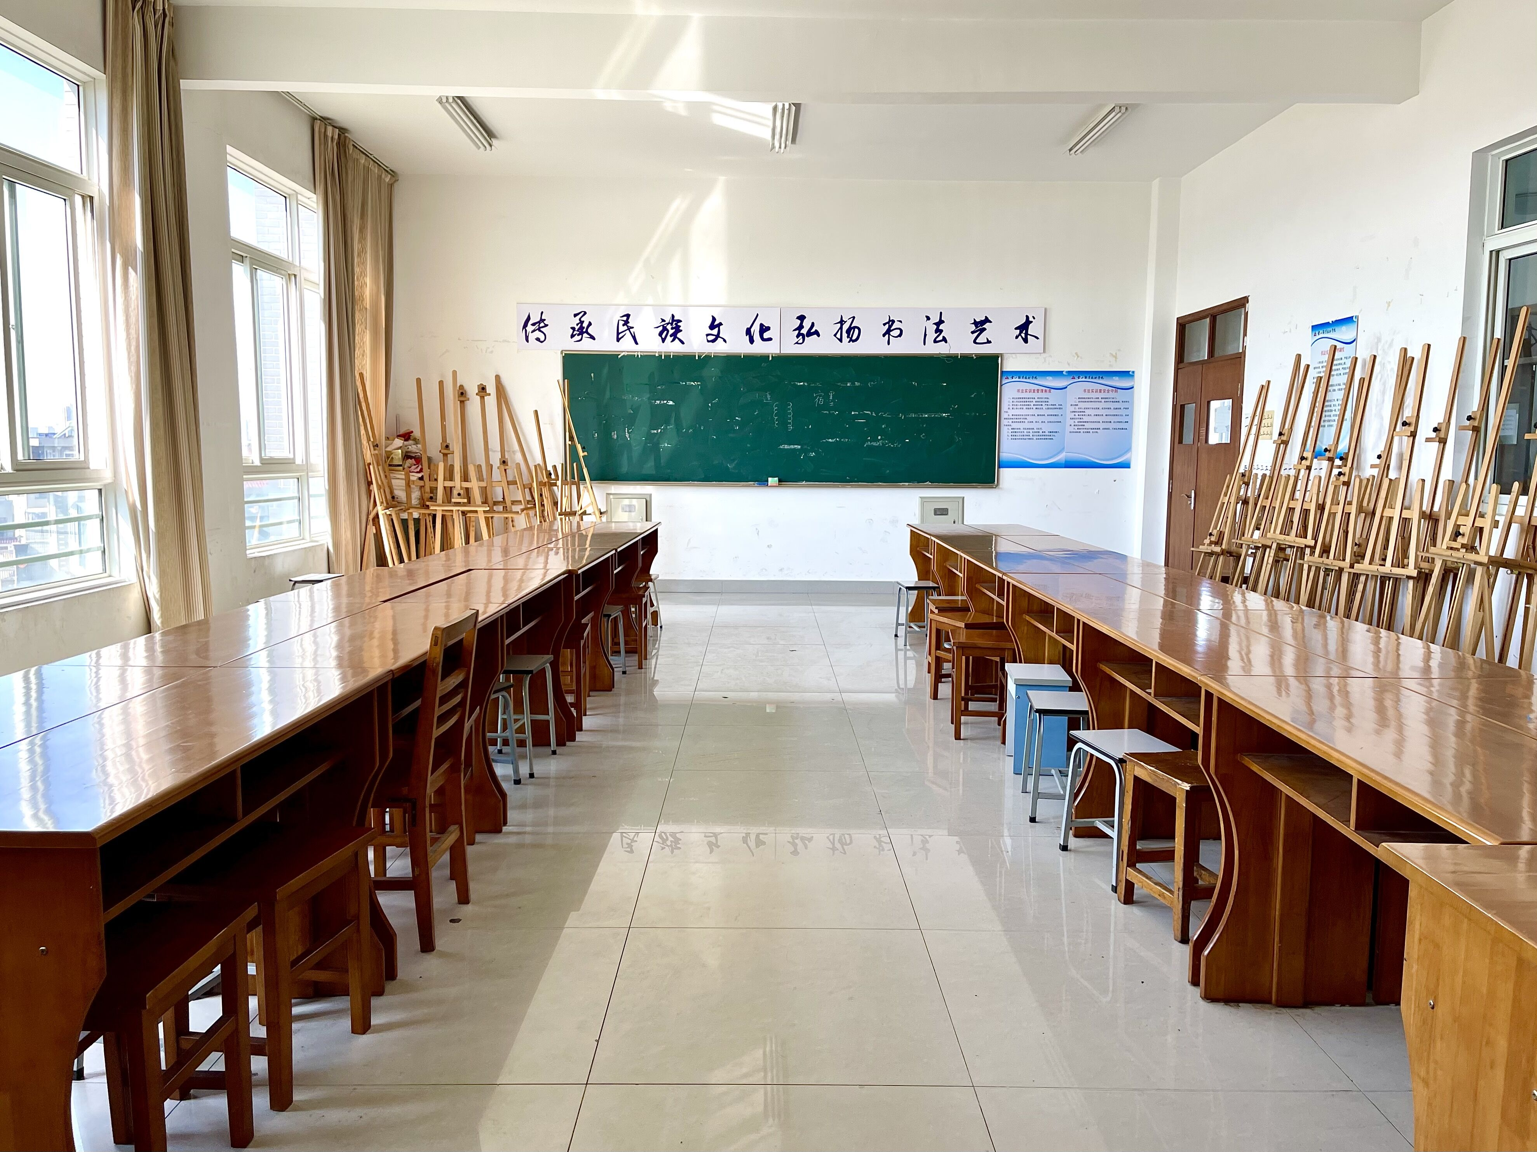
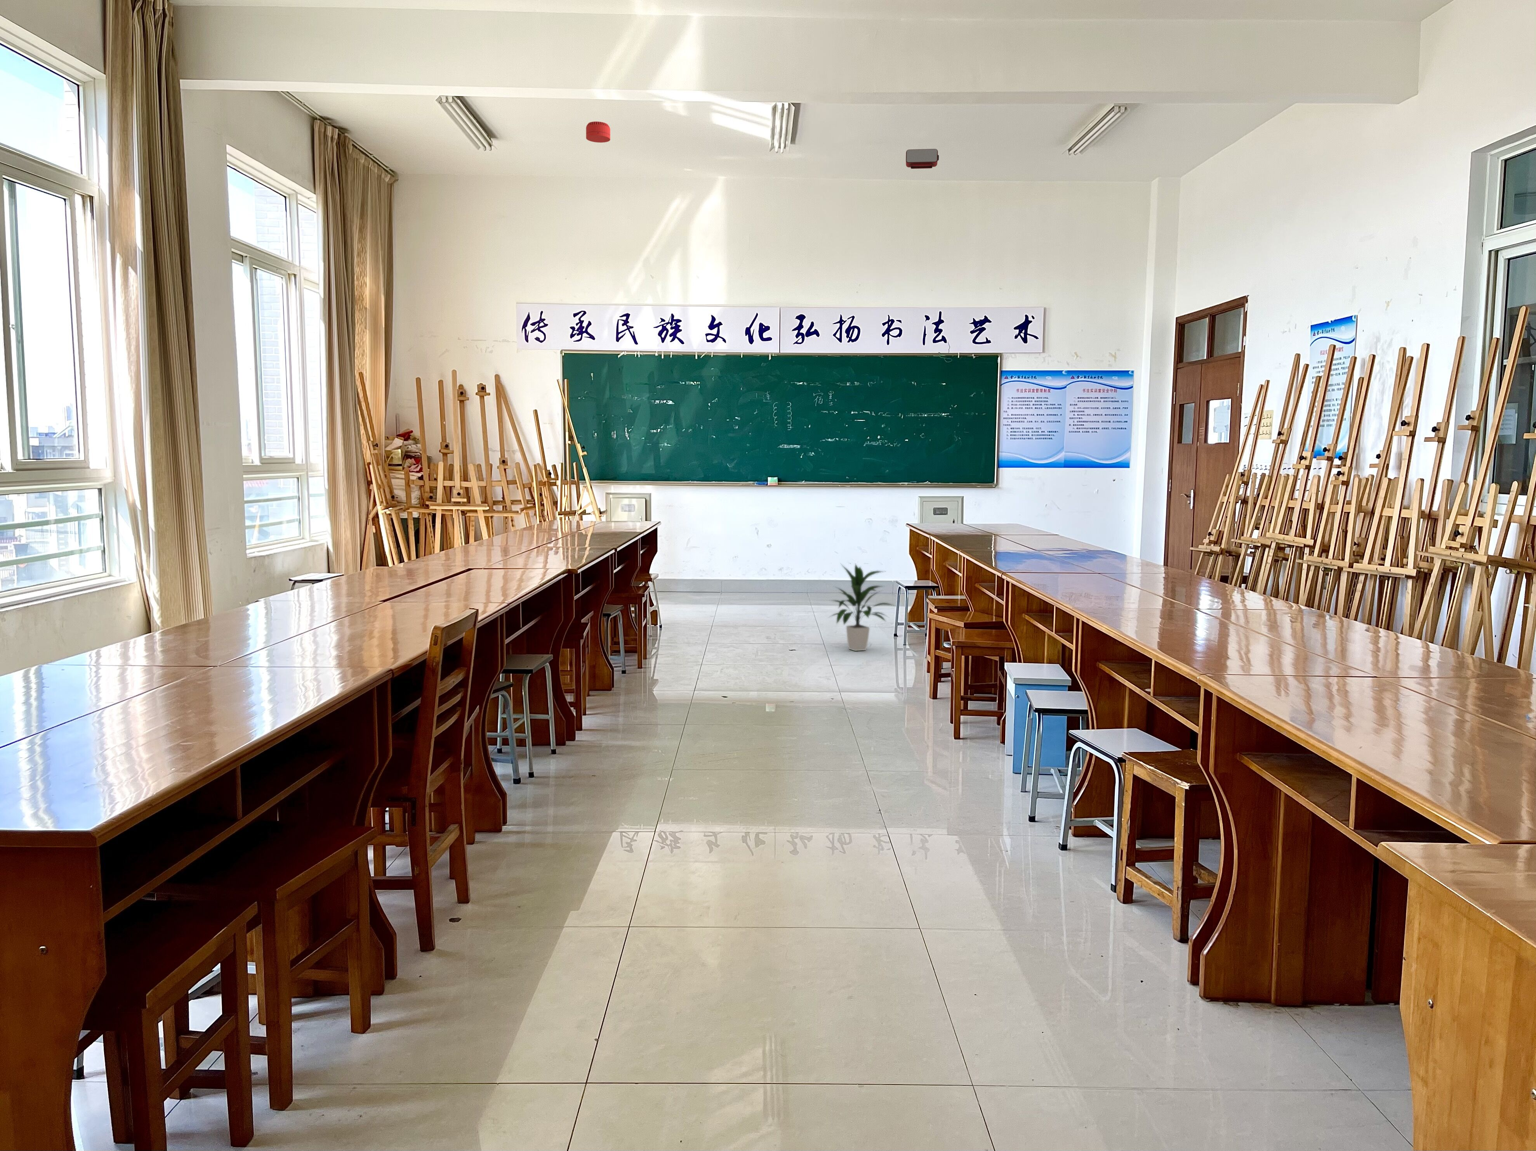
+ smoke detector [585,121,611,143]
+ projector [906,149,940,169]
+ indoor plant [826,563,897,652]
